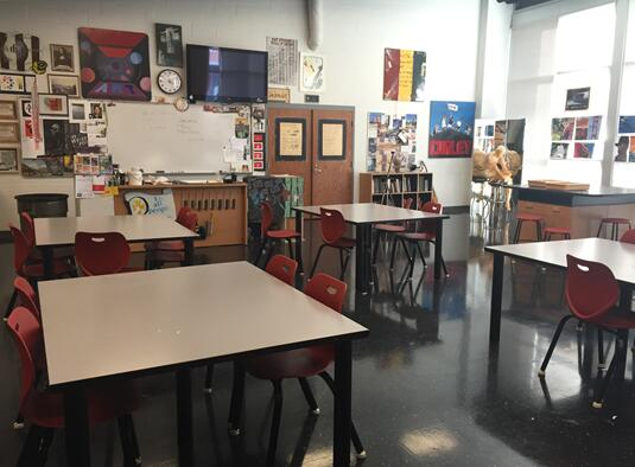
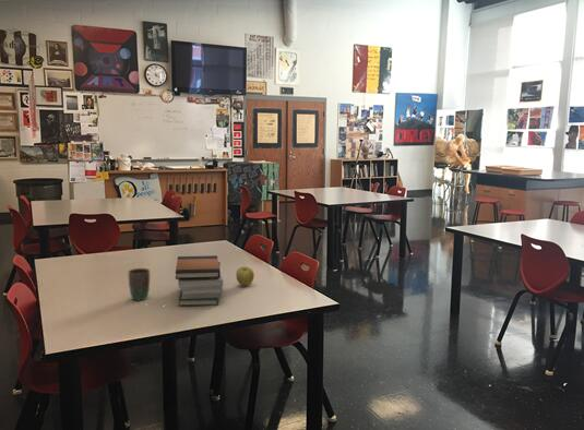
+ apple [235,265,255,287]
+ mug [128,267,151,301]
+ book stack [175,254,224,307]
